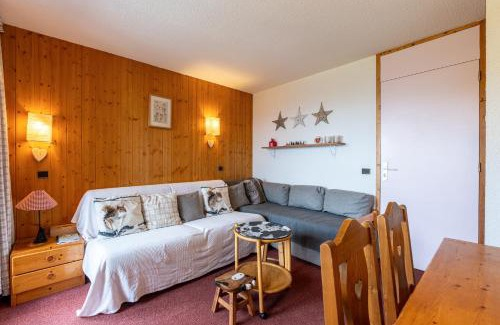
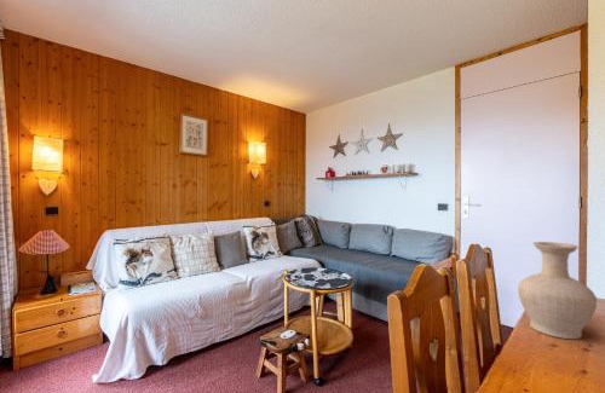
+ vase [517,241,598,340]
